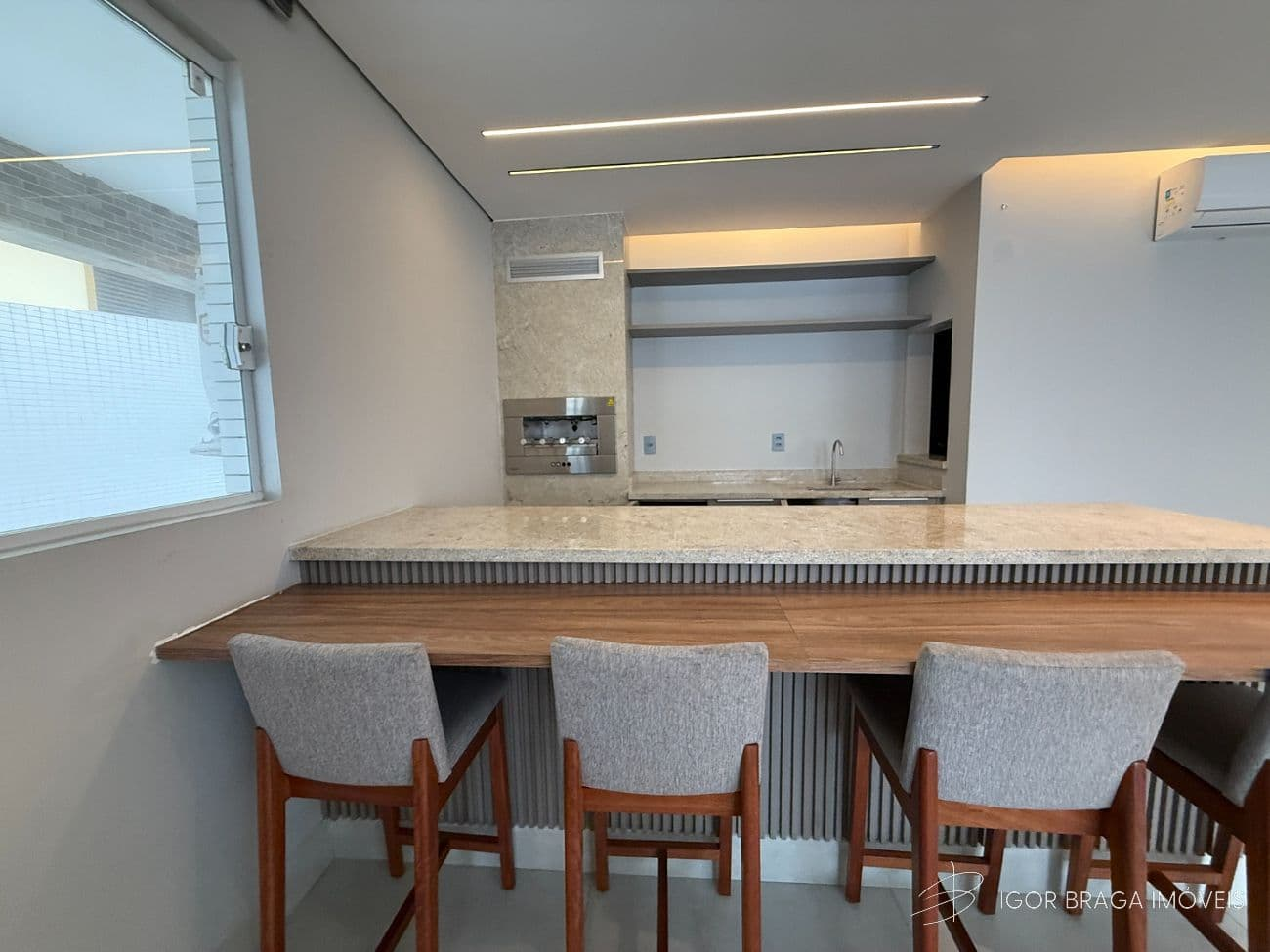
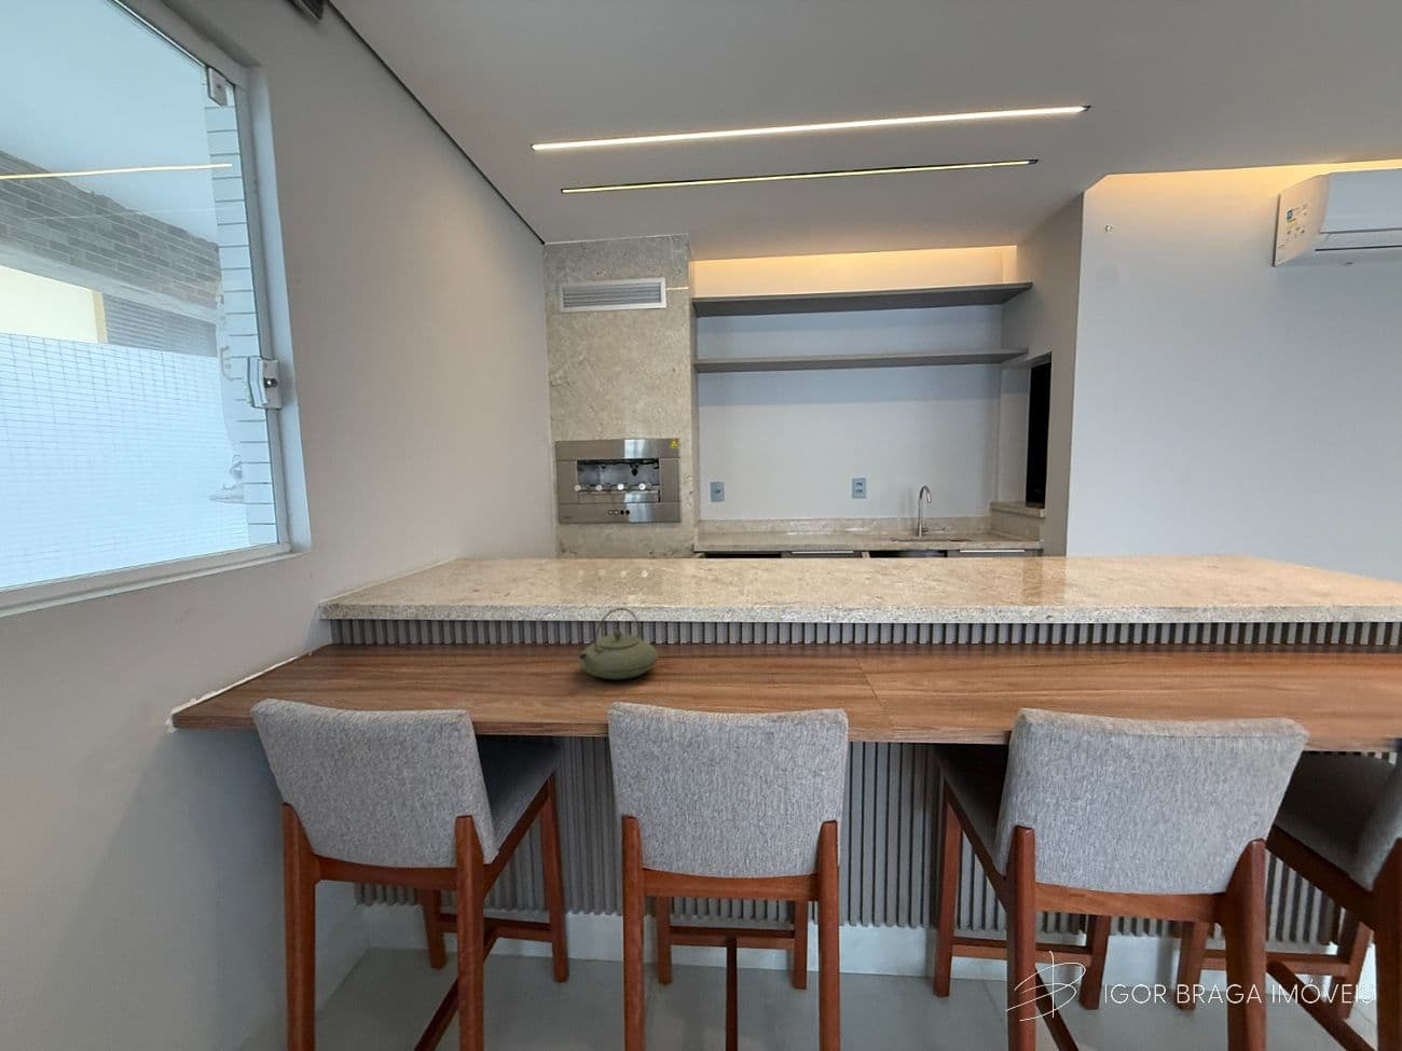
+ teapot [577,607,660,680]
